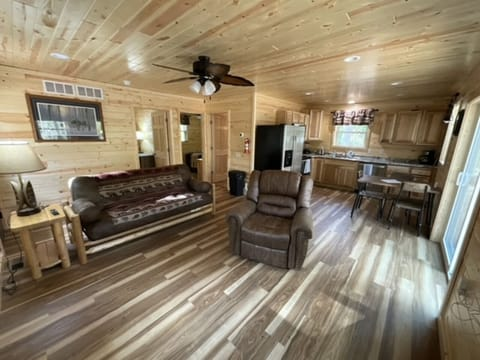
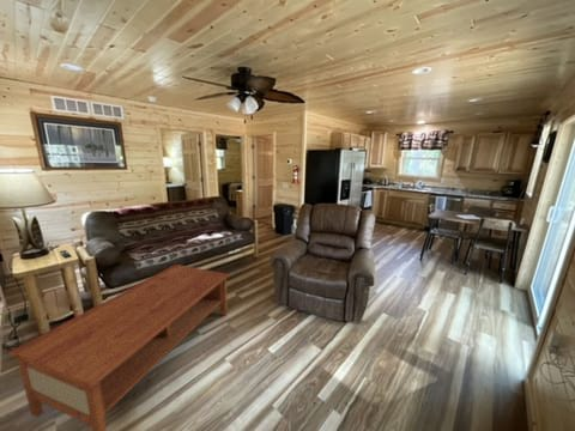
+ coffee table [6,263,230,431]
